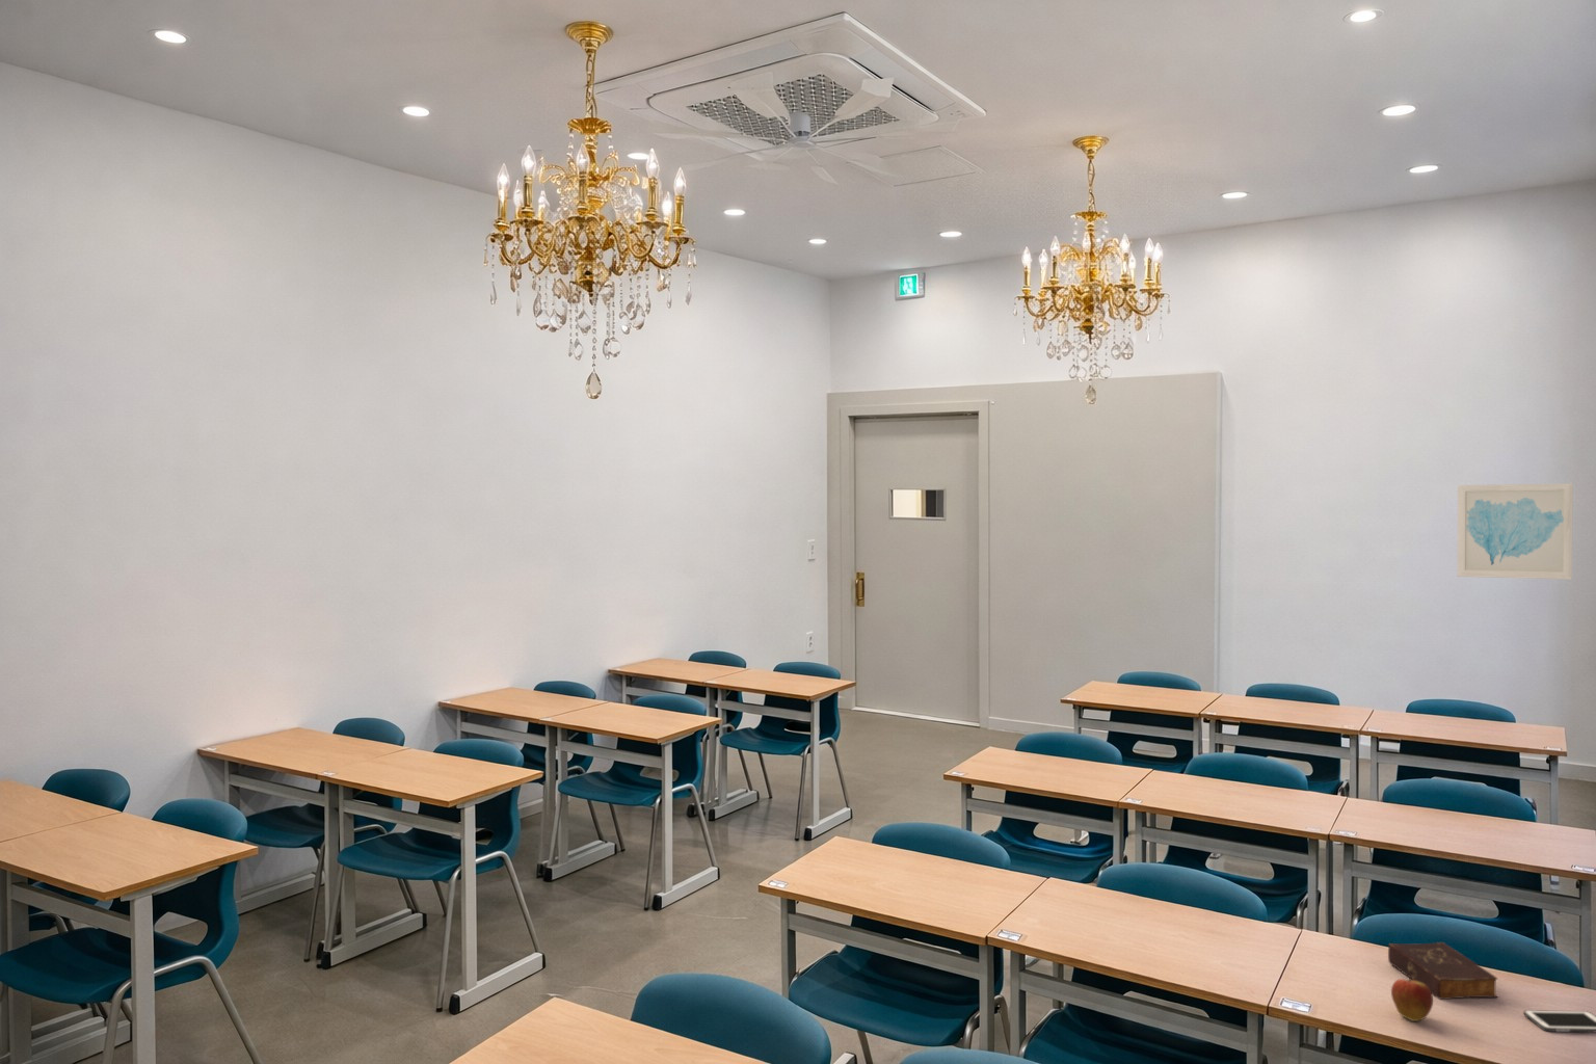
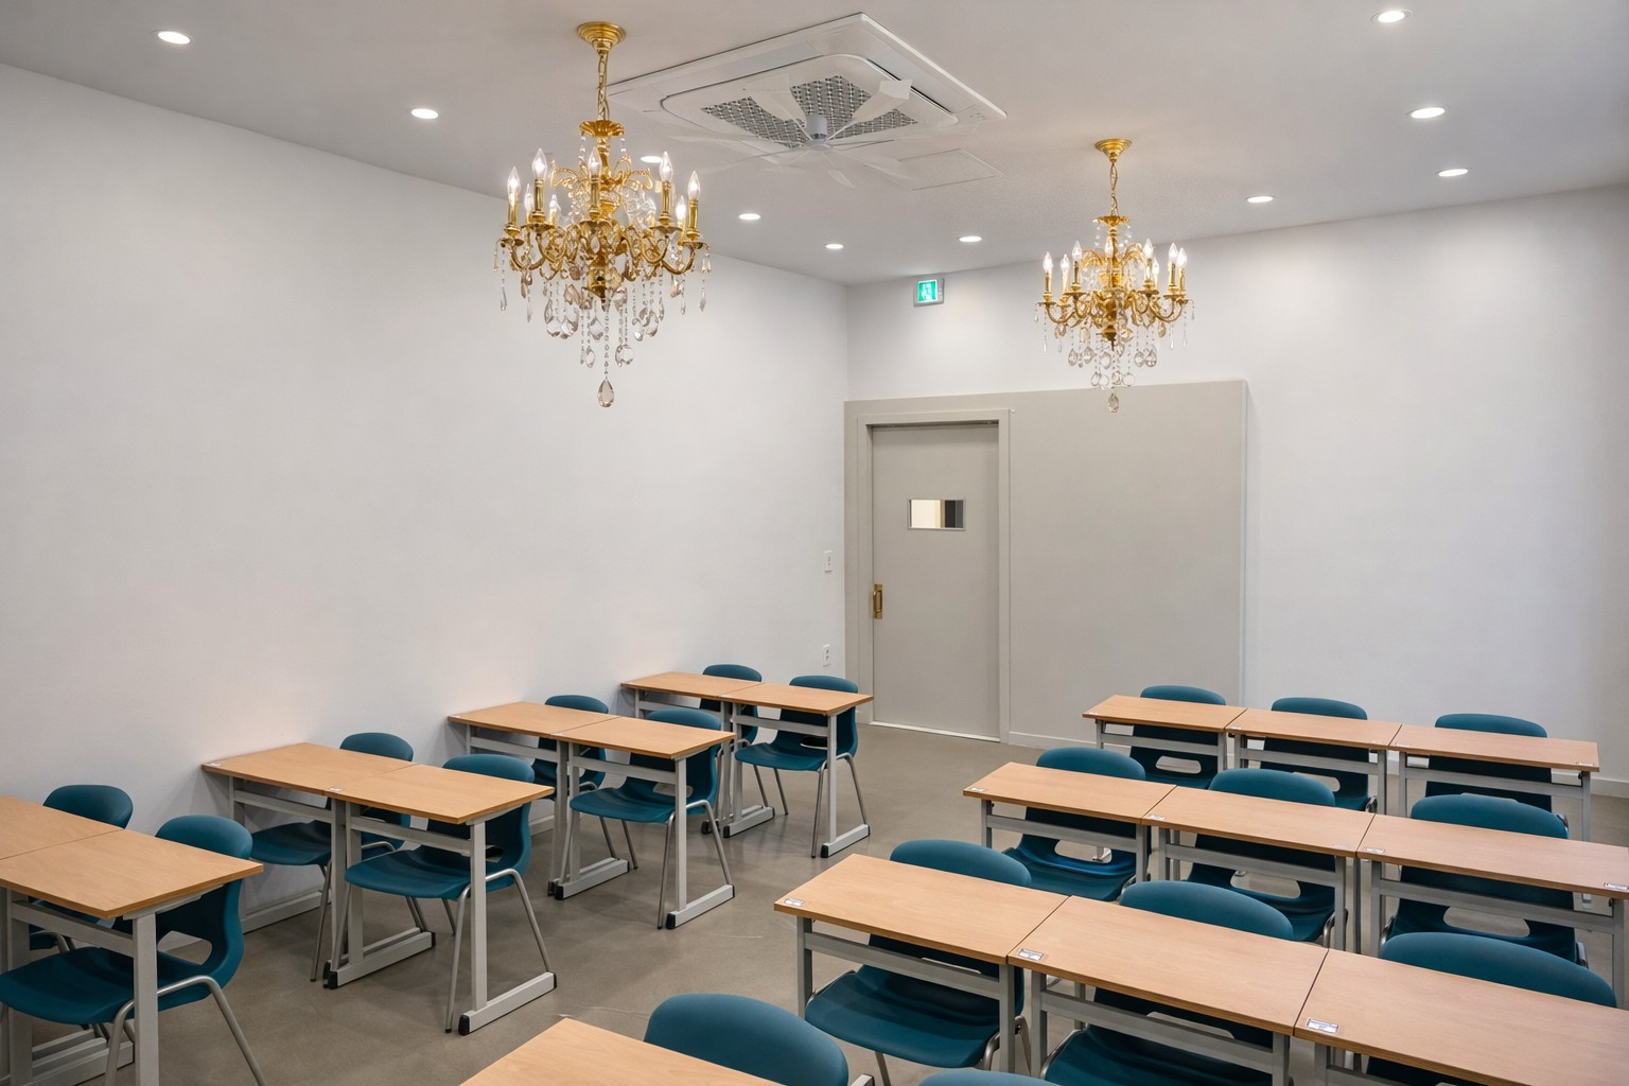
- book [1387,942,1499,1001]
- wall art [1457,482,1575,581]
- cell phone [1524,1009,1596,1033]
- apple [1391,971,1434,1022]
